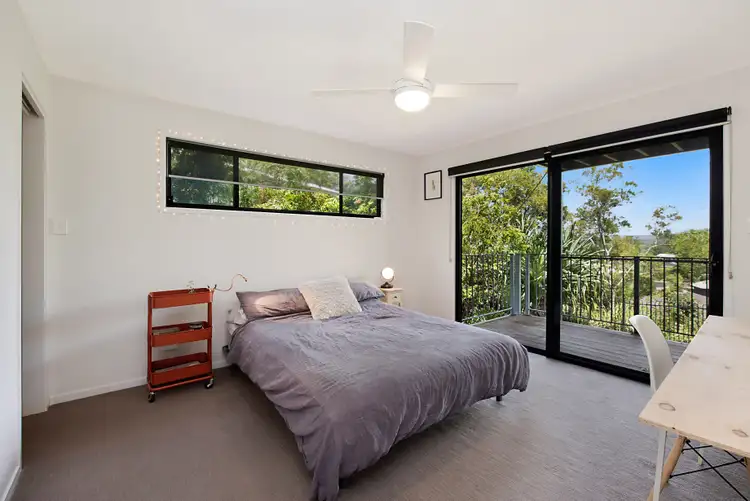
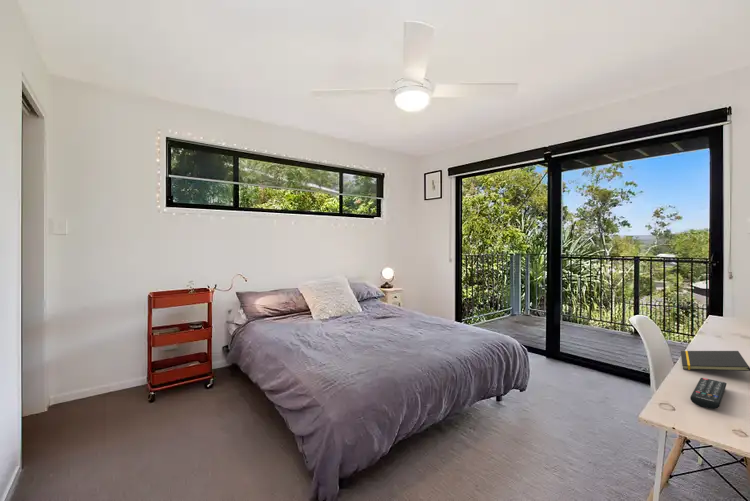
+ remote control [689,377,728,410]
+ notepad [680,350,750,372]
